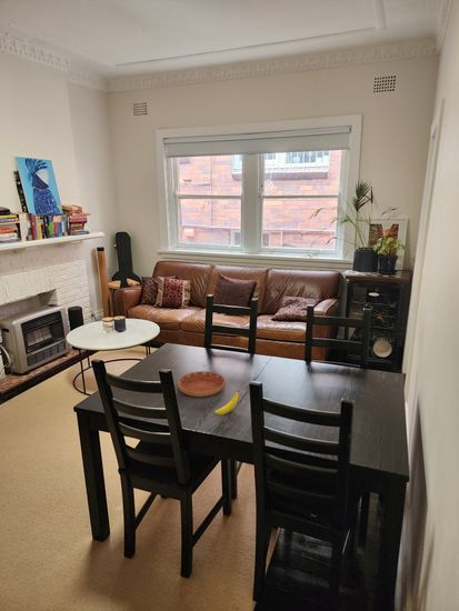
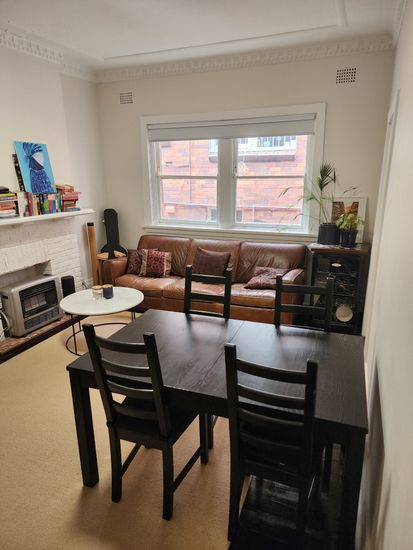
- banana [213,390,240,415]
- saucer [177,370,227,398]
